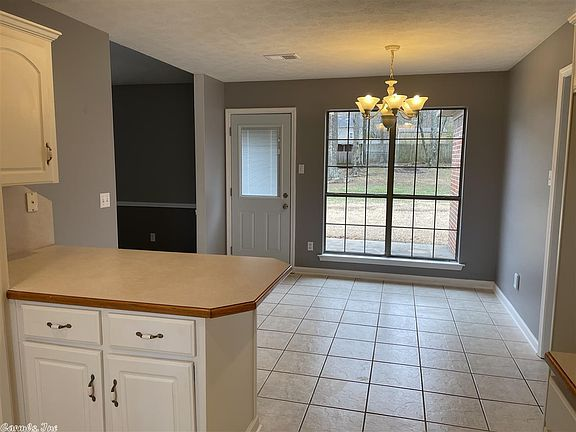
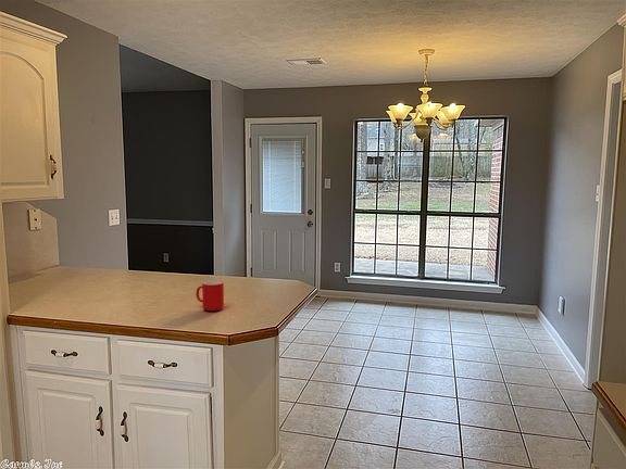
+ cup [195,280,225,312]
